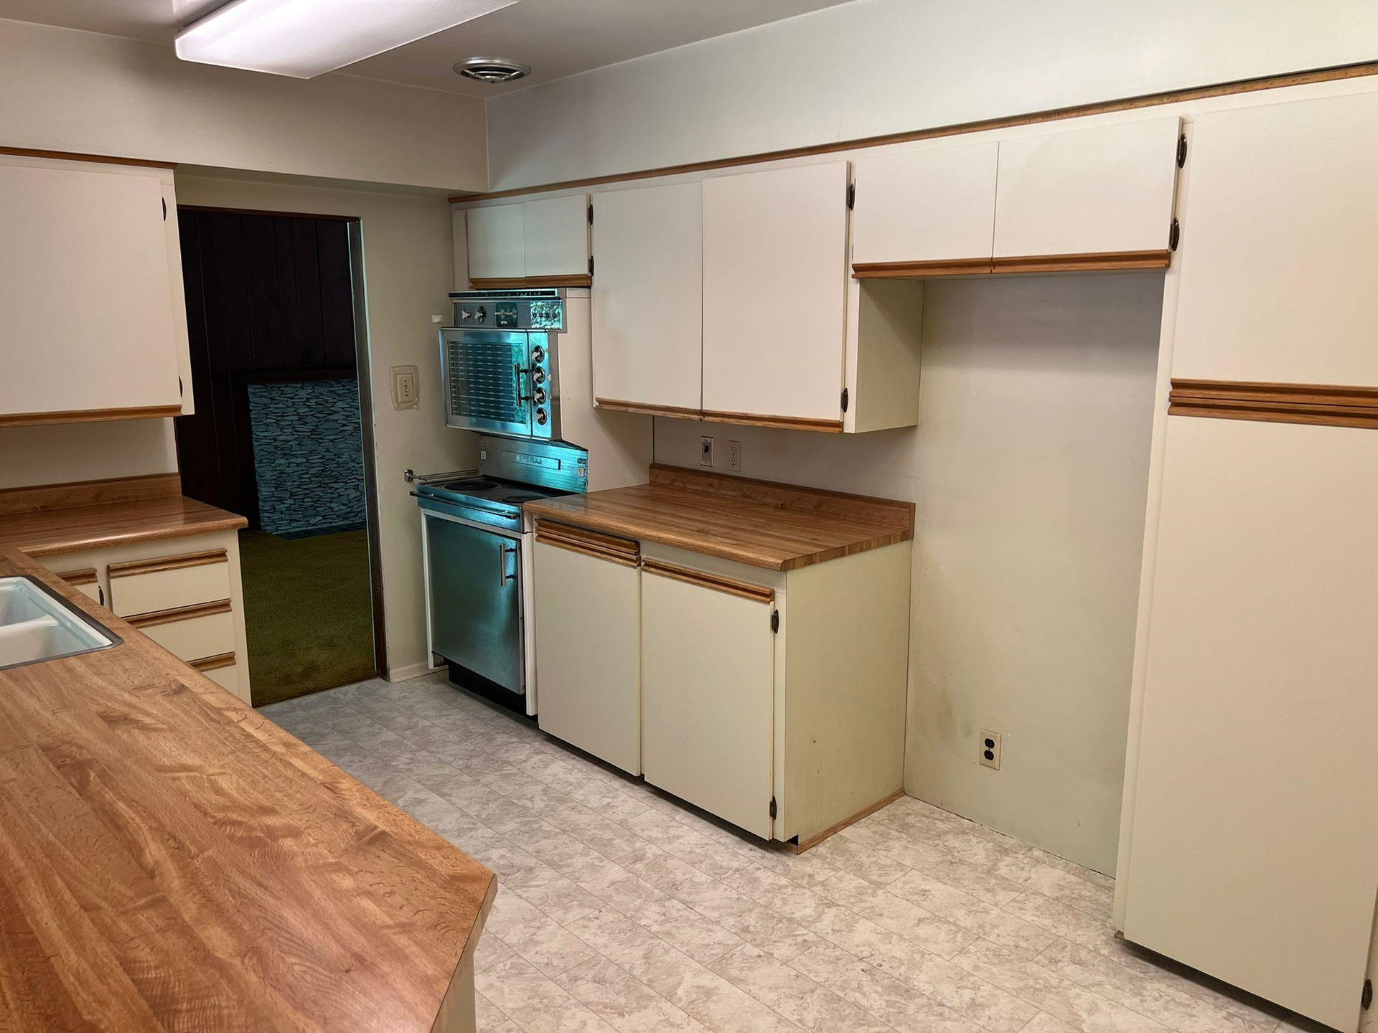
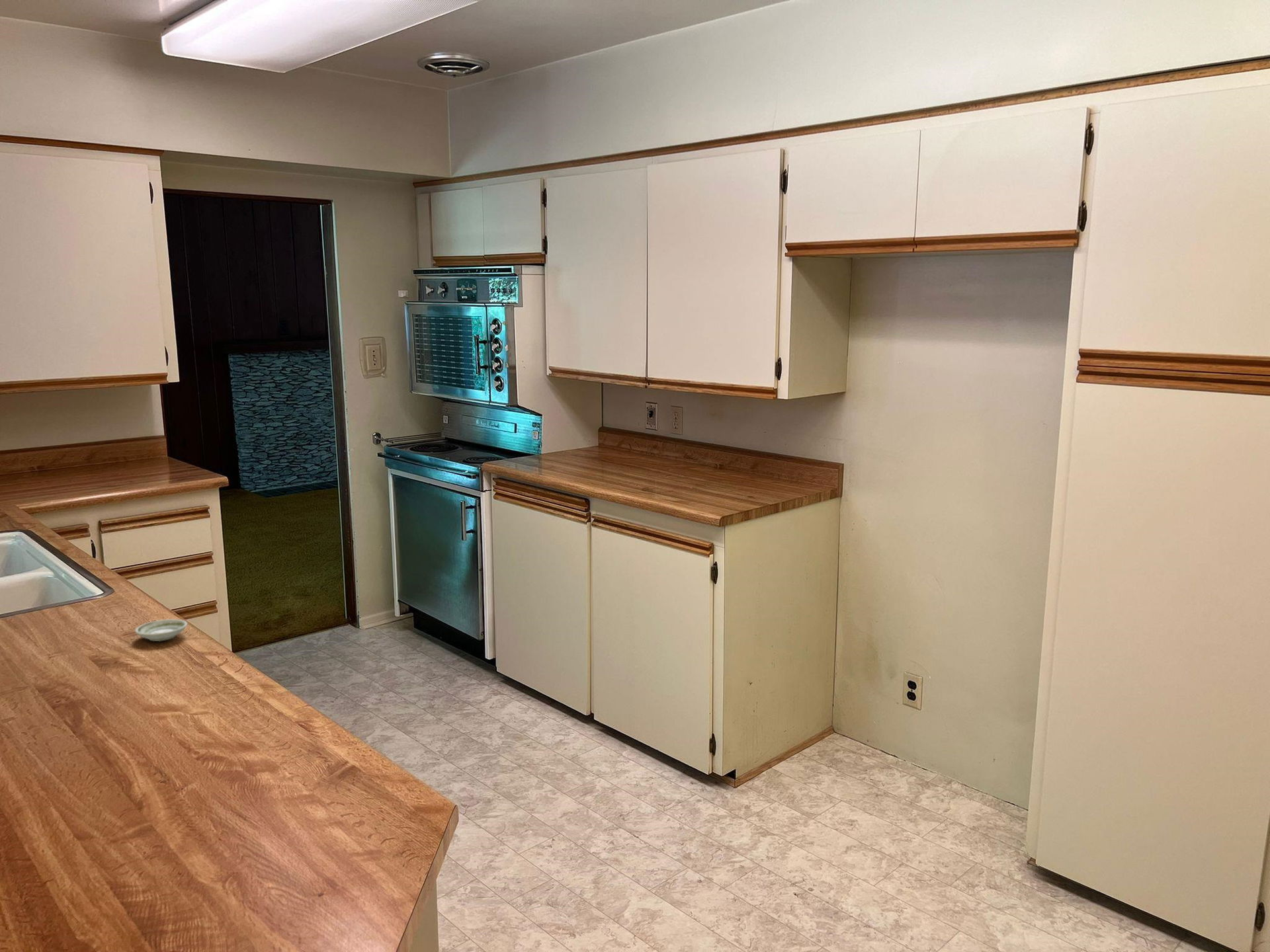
+ saucer [134,619,188,642]
